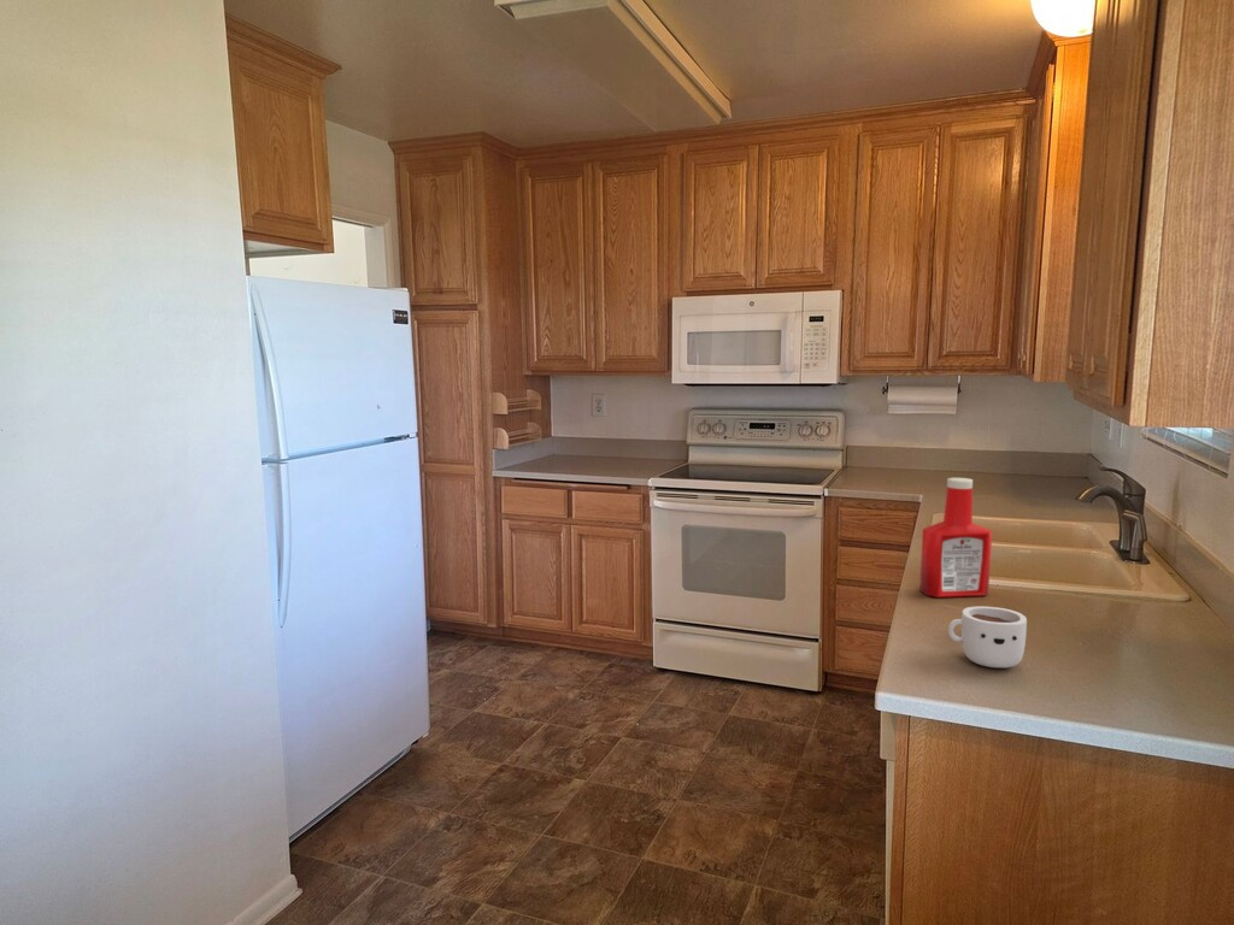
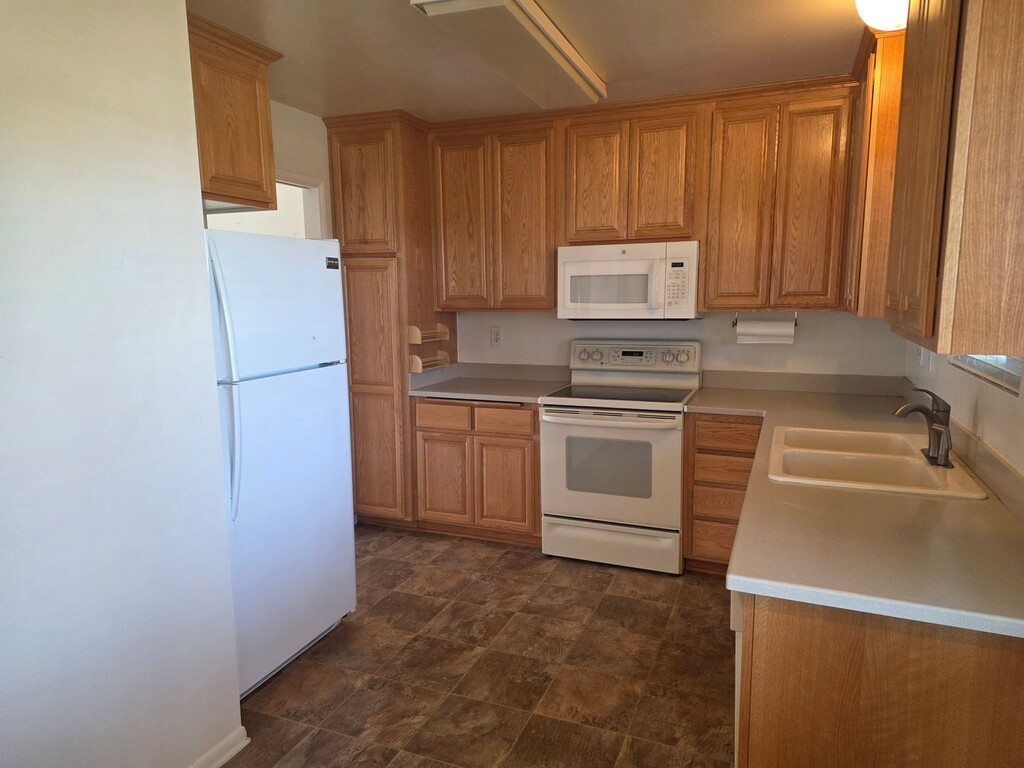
- mug [947,606,1028,668]
- soap bottle [918,477,993,599]
